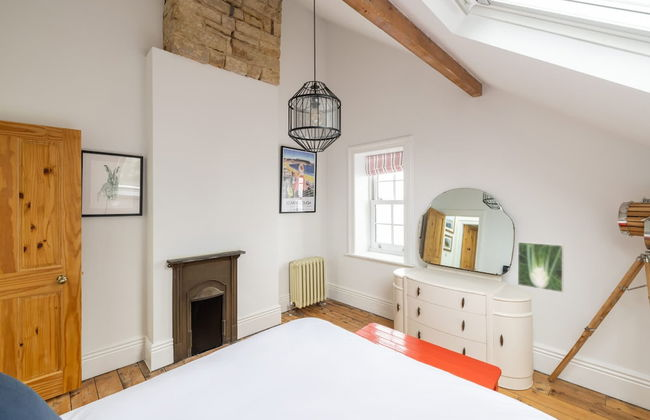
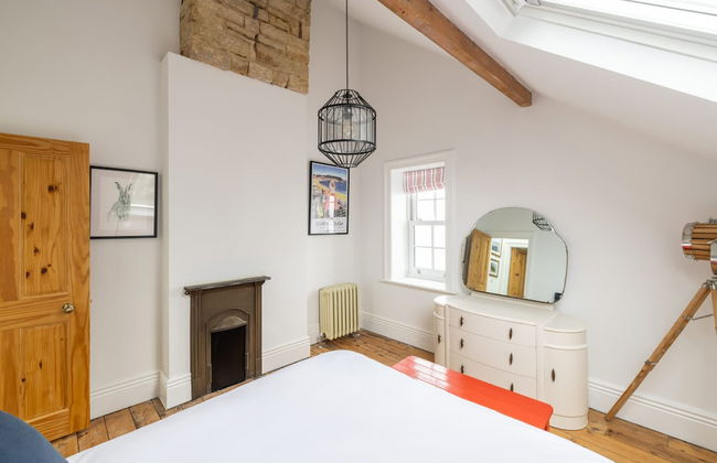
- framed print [517,241,565,293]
